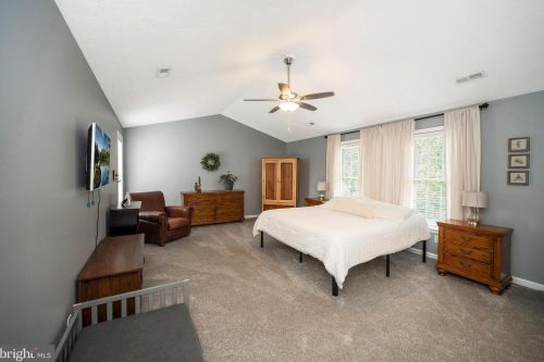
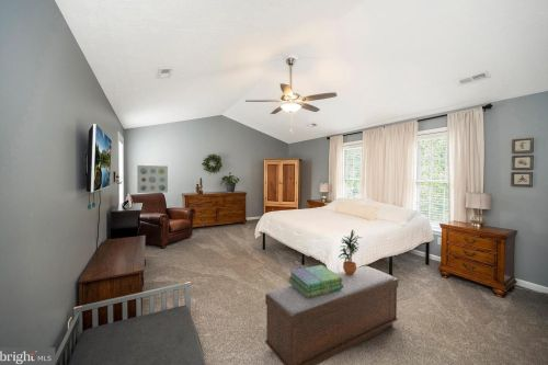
+ bench [264,265,399,365]
+ stack of books [287,264,344,298]
+ wall art [136,164,169,194]
+ potted plant [338,229,362,275]
